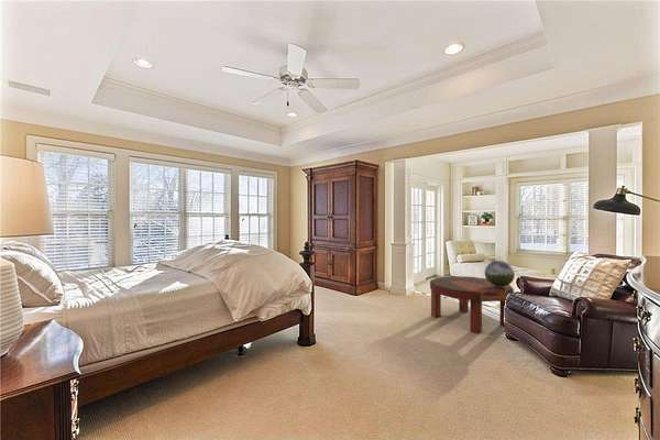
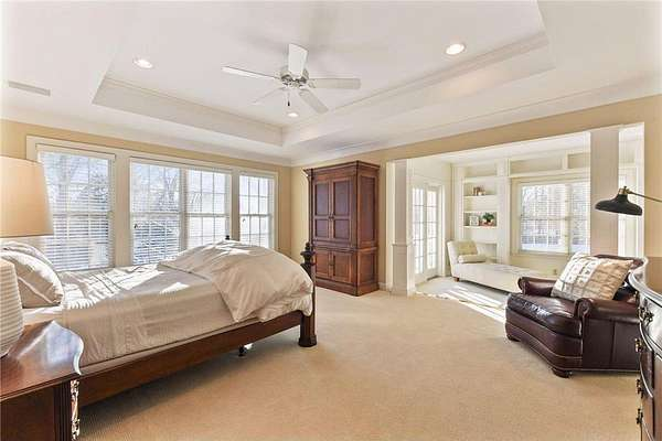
- coffee table [429,275,515,334]
- decorative sphere [484,260,516,287]
